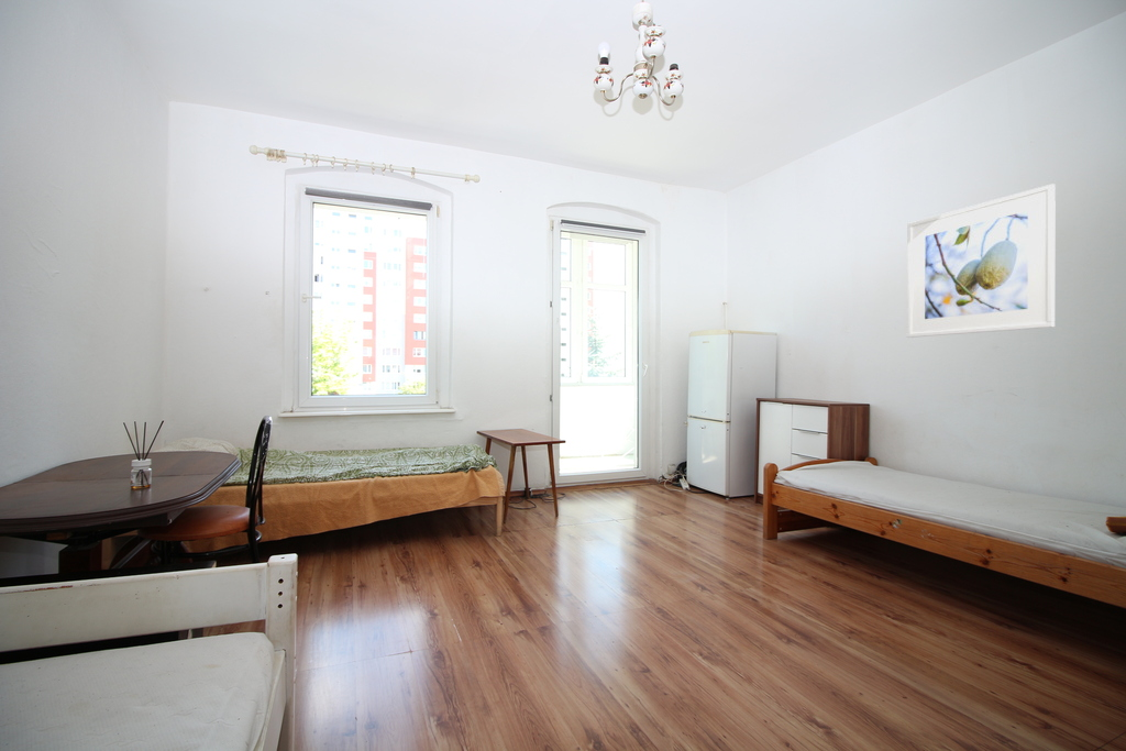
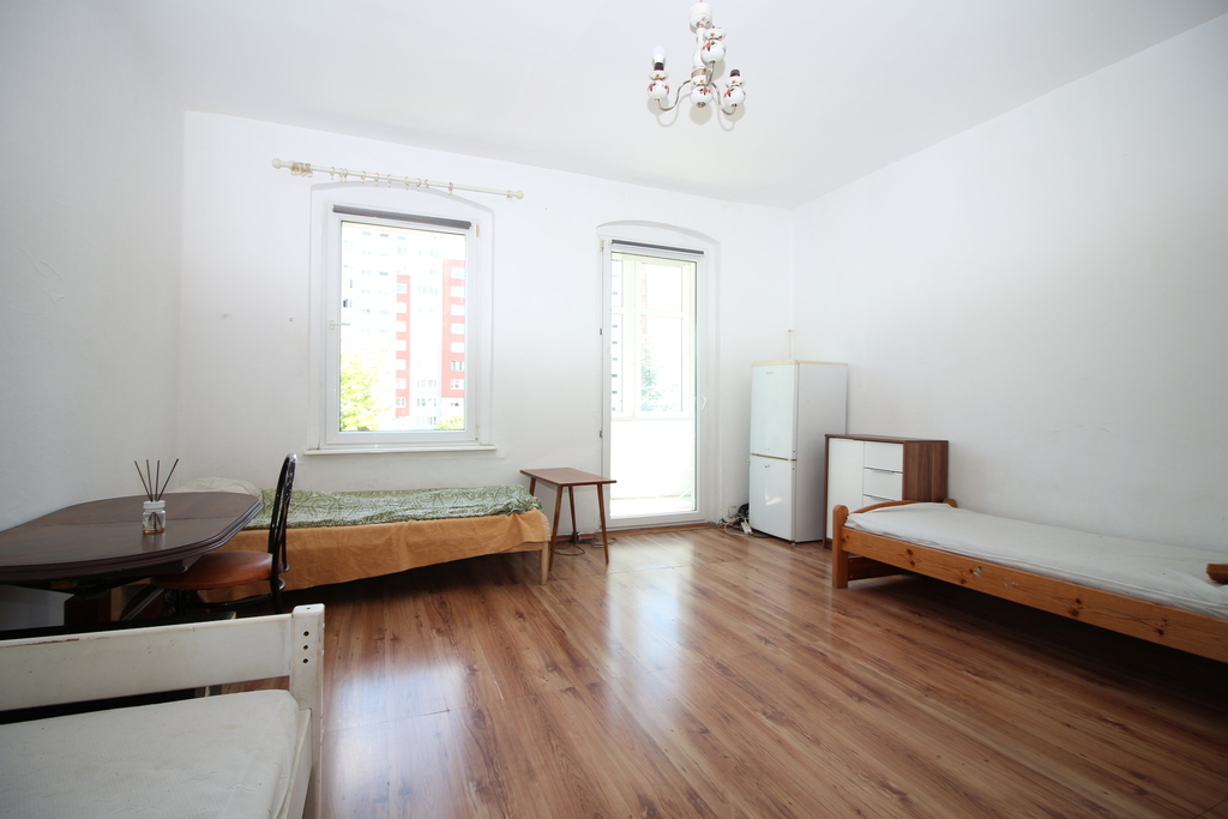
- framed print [906,183,1057,339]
